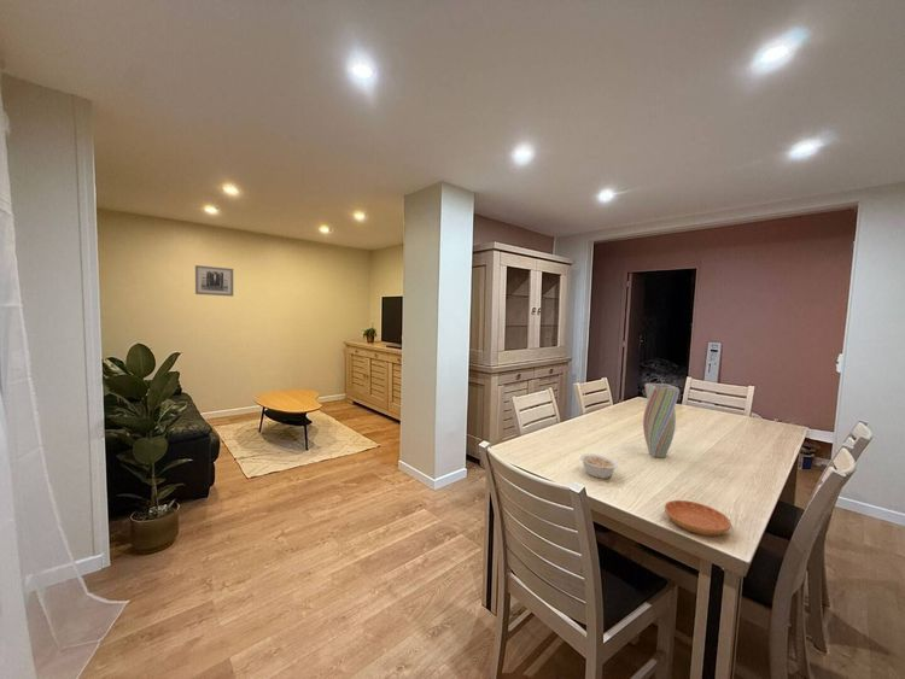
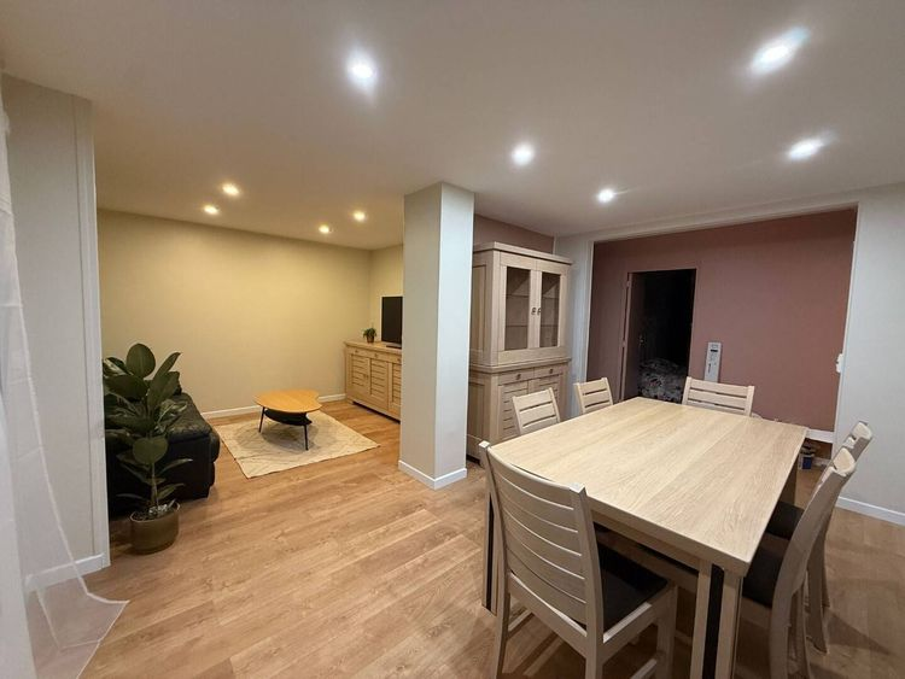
- legume [579,453,619,480]
- saucer [664,499,732,537]
- wall art [194,264,234,298]
- vase [642,382,681,458]
